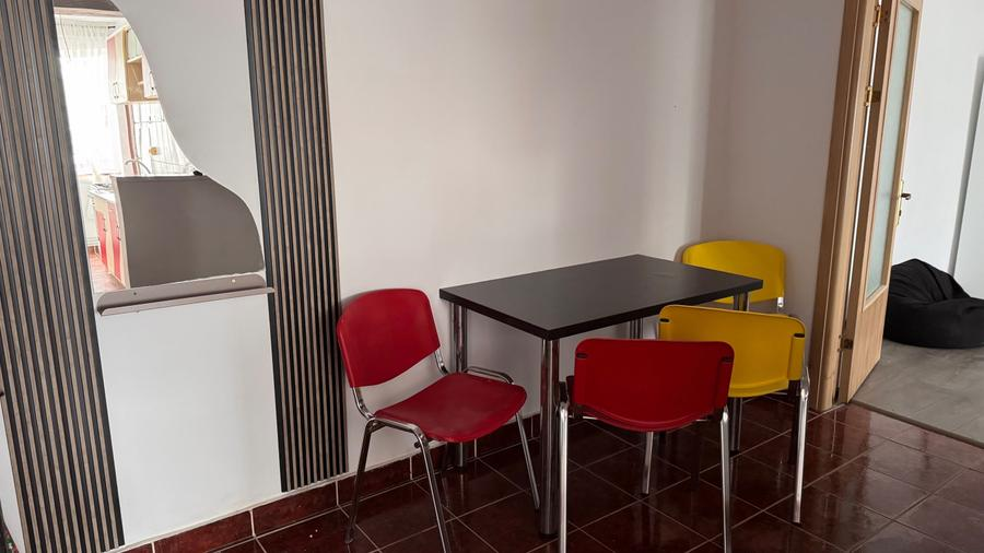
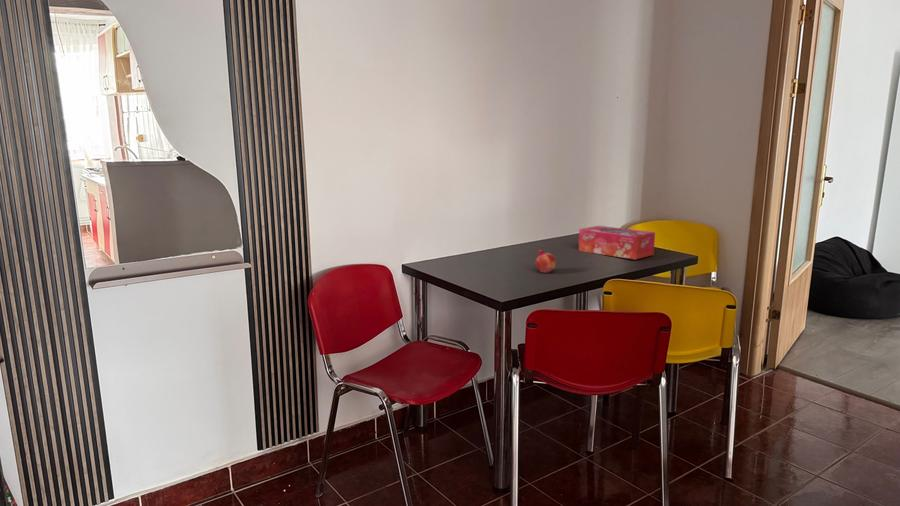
+ tissue box [578,225,656,260]
+ fruit [535,249,557,274]
